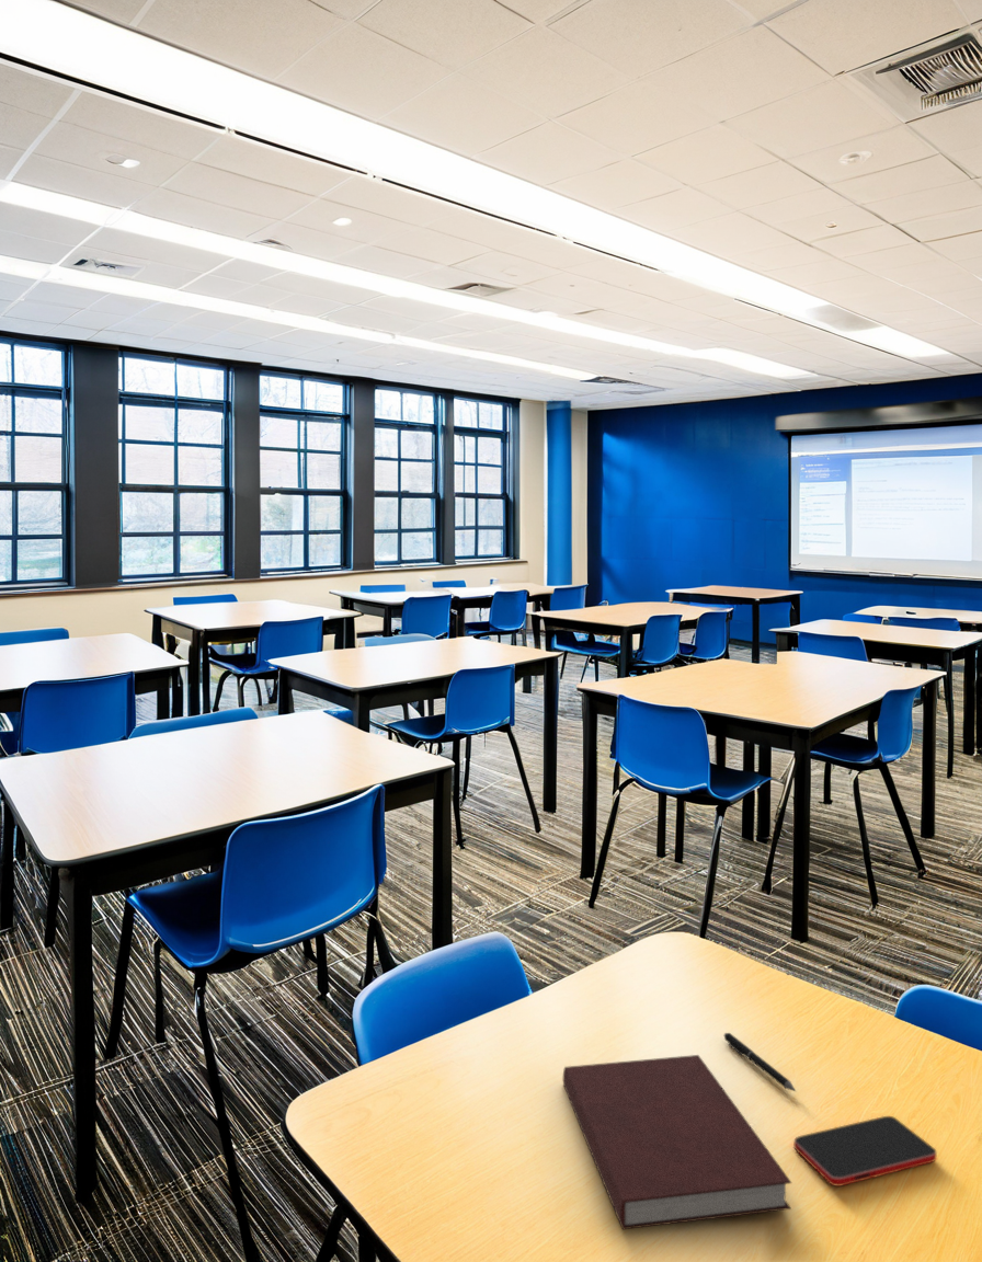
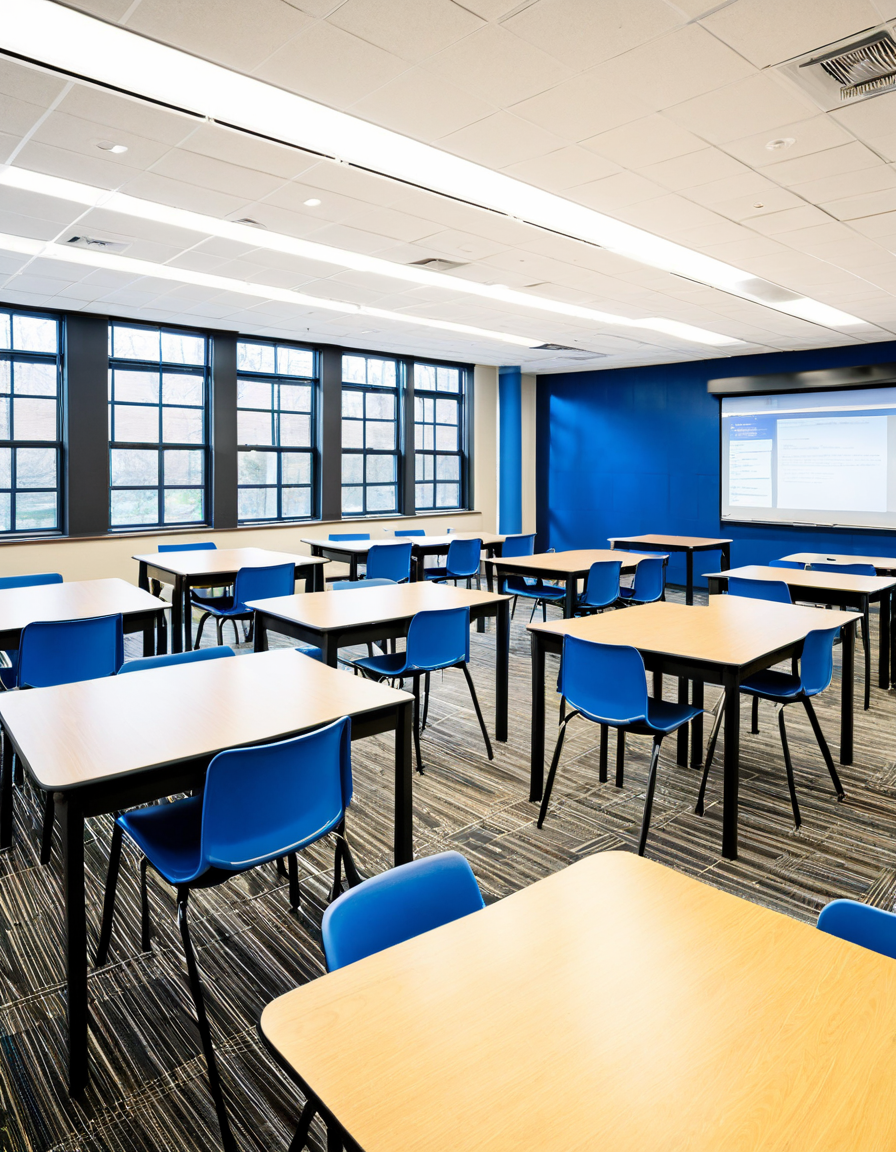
- notebook [562,1054,792,1231]
- smartphone [792,1115,938,1188]
- pen [723,1032,797,1092]
